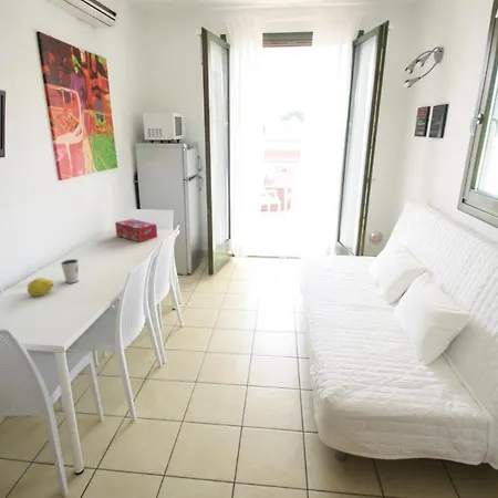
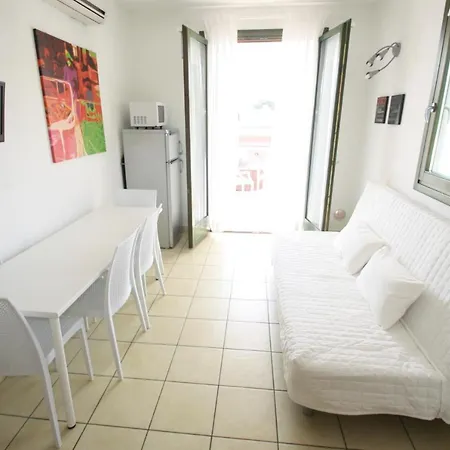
- fruit [27,277,54,297]
- dixie cup [60,258,80,284]
- tissue box [114,218,158,243]
